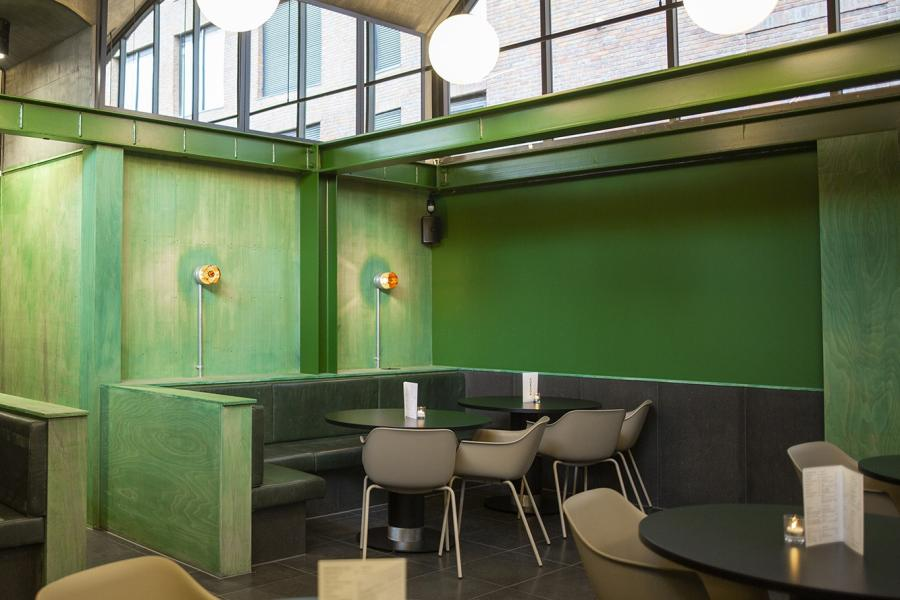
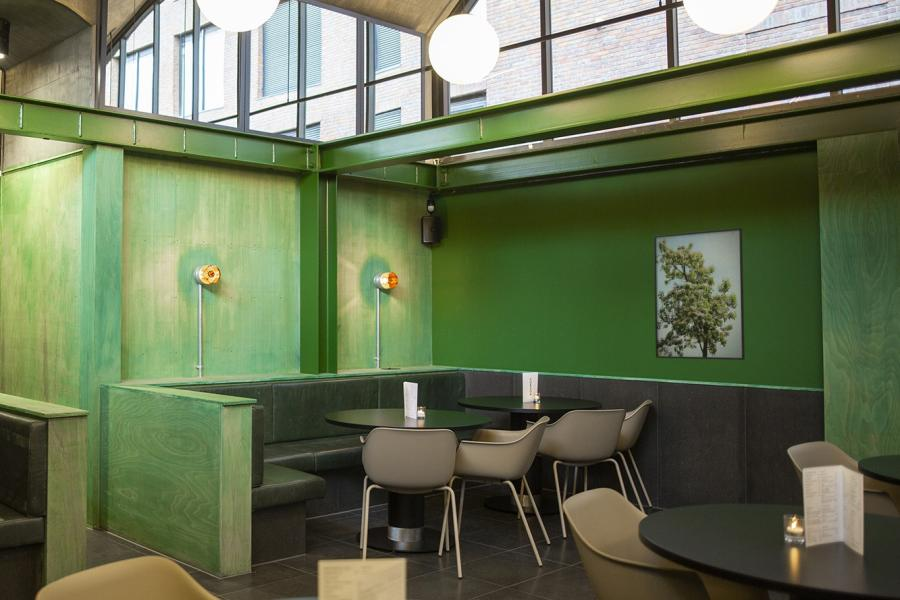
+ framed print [653,227,746,361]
